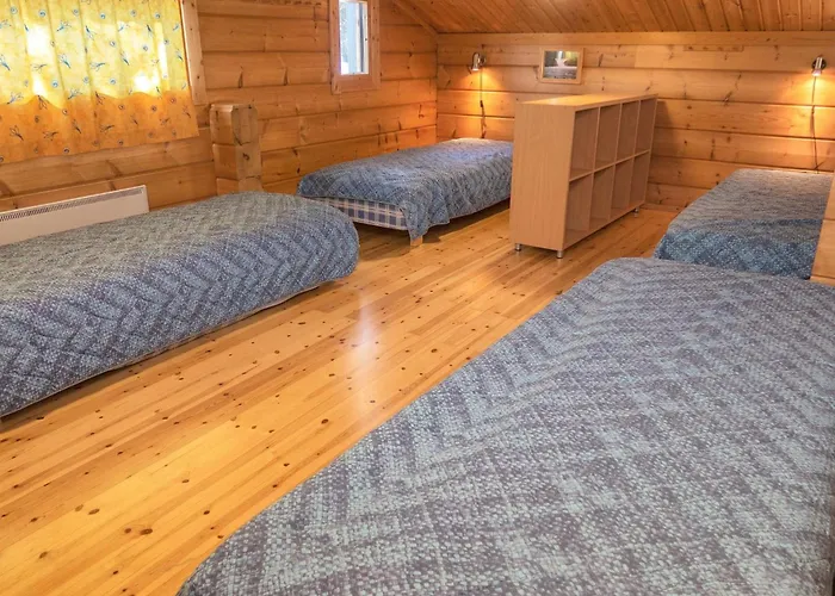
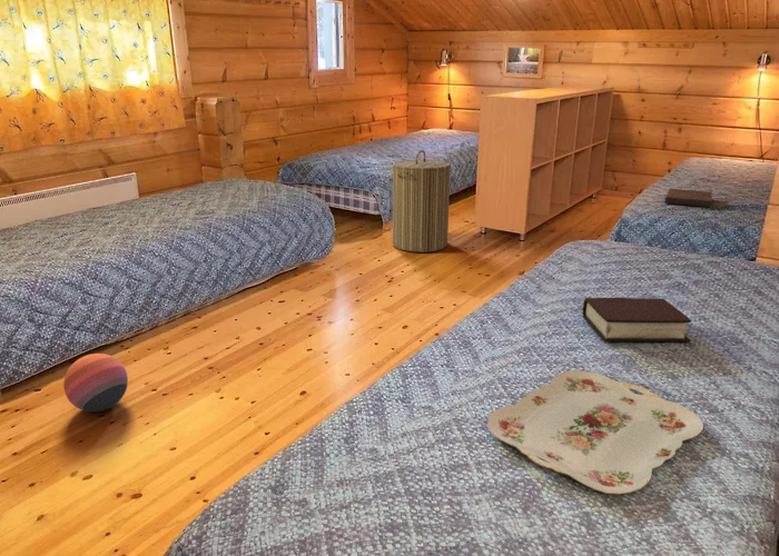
+ serving tray [486,370,704,495]
+ laundry hamper [392,149,452,254]
+ bible [582,297,692,342]
+ book [663,187,713,209]
+ ball [62,353,129,420]
